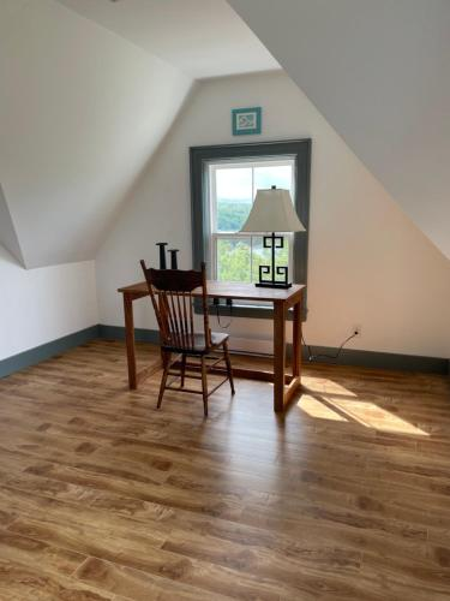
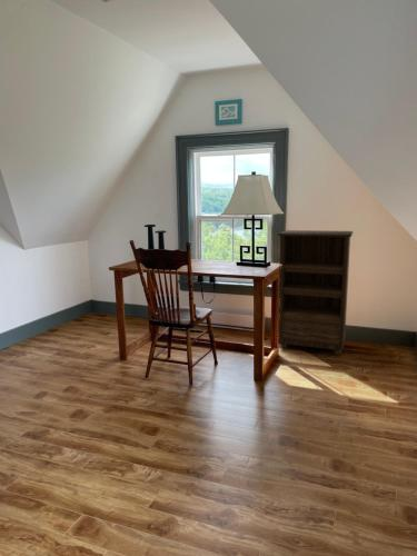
+ bookshelf [277,229,354,356]
